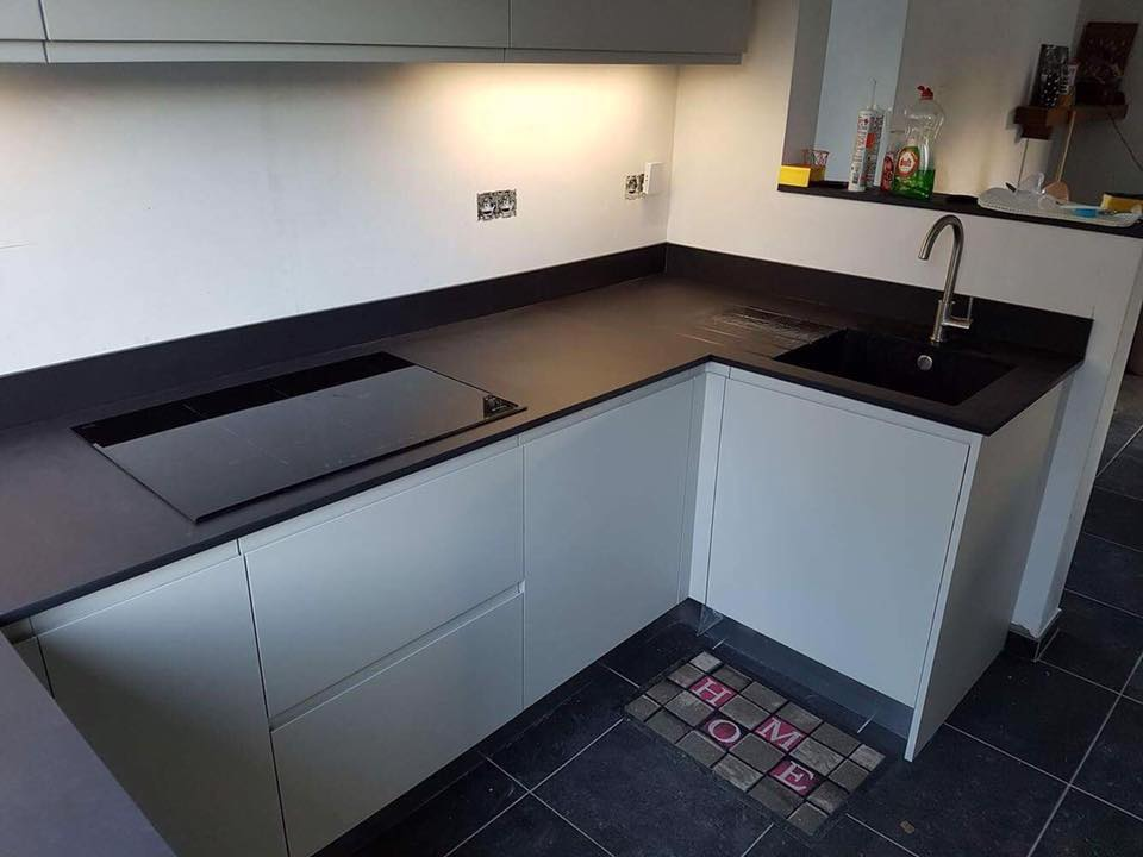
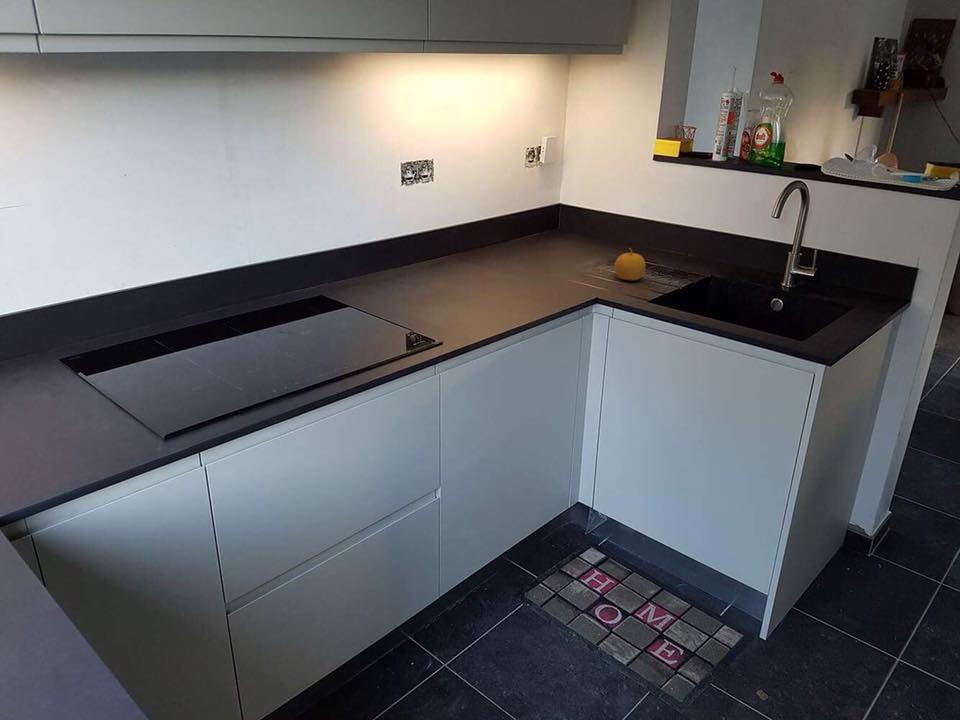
+ fruit [614,247,647,281]
